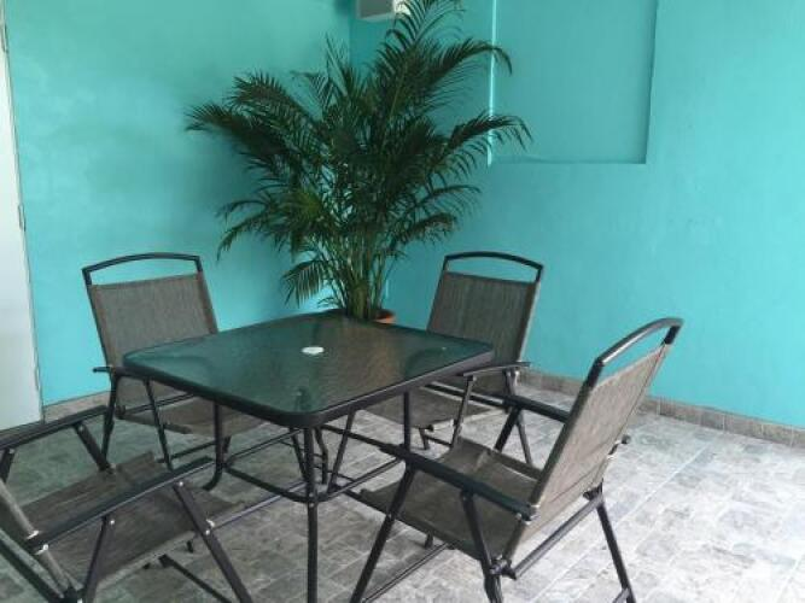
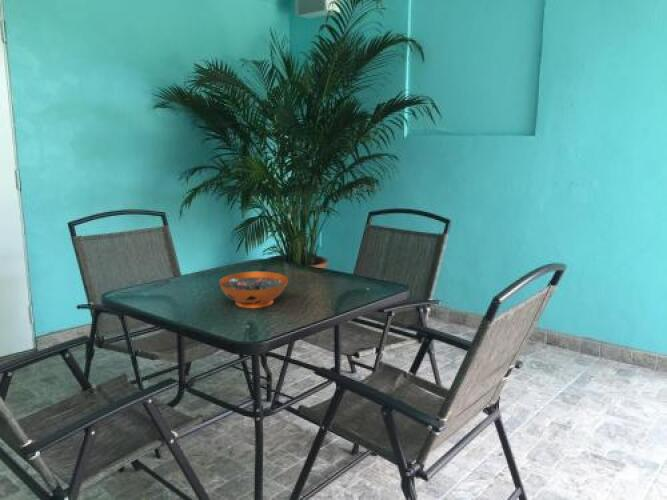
+ decorative bowl [218,270,289,309]
